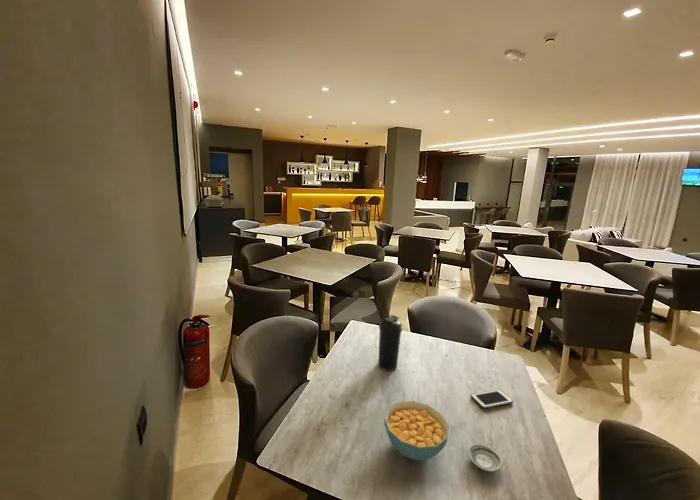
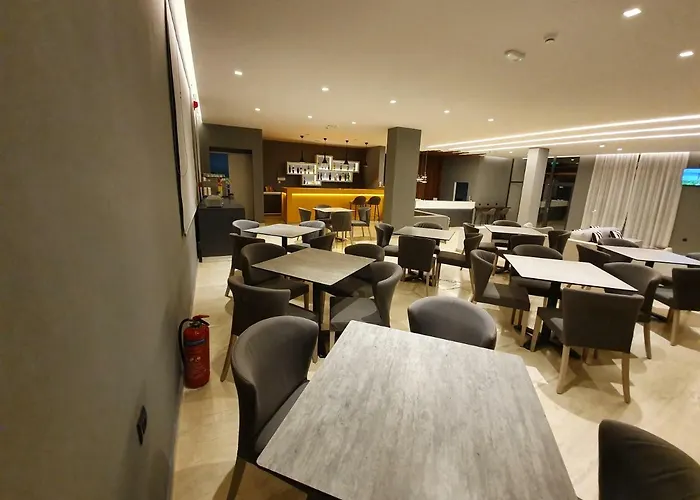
- saucer [467,443,503,473]
- cereal bowl [383,400,450,461]
- cell phone [470,388,514,410]
- water bottle [377,314,403,372]
